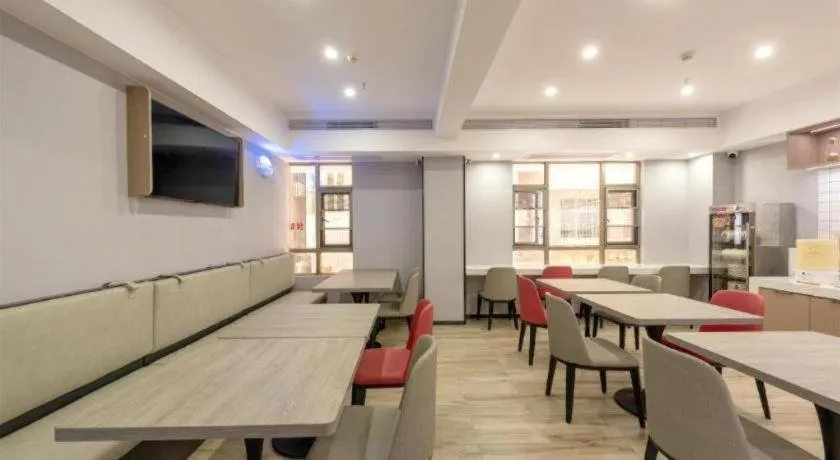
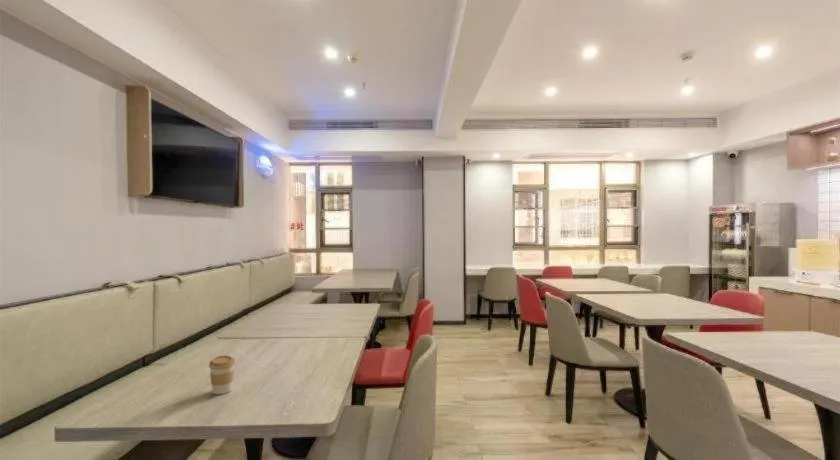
+ coffee cup [208,354,236,395]
